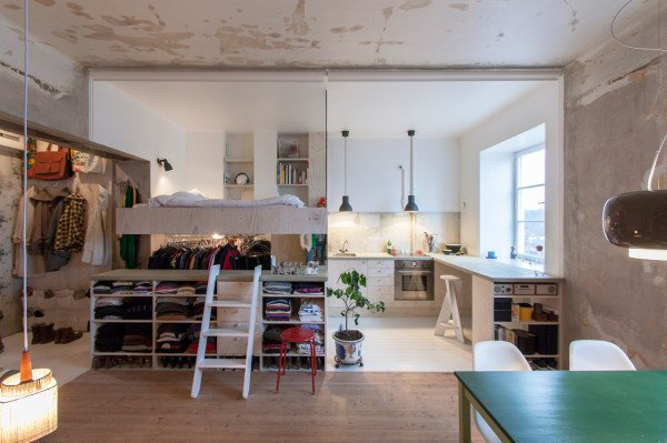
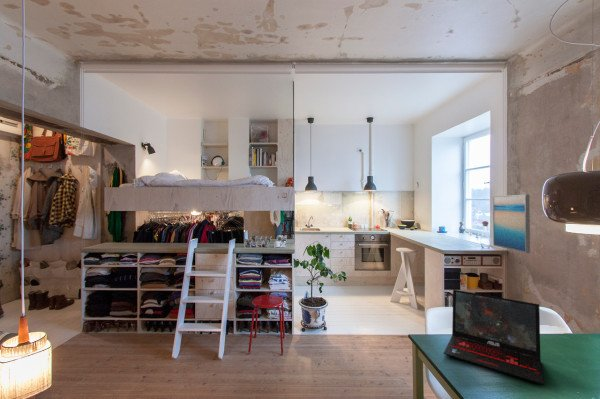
+ laptop [443,289,545,386]
+ wall art [492,194,531,254]
